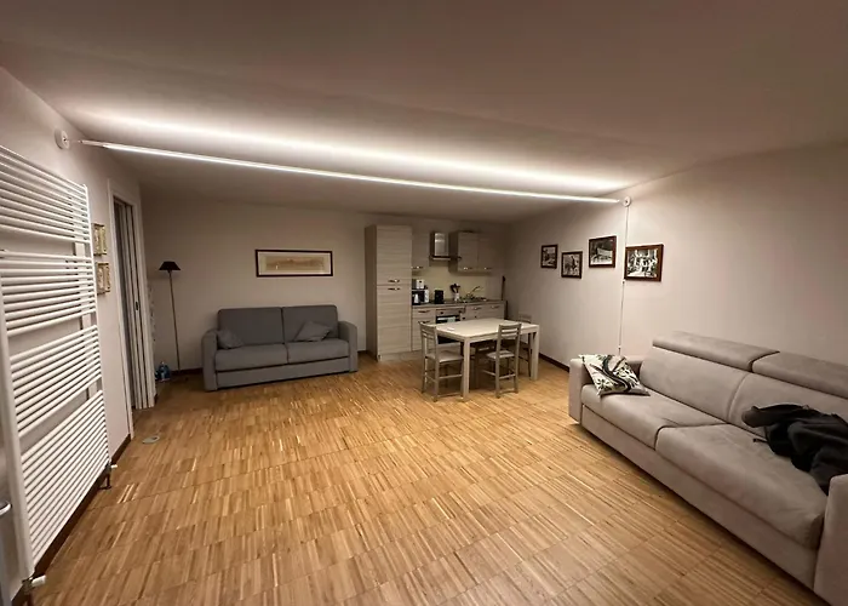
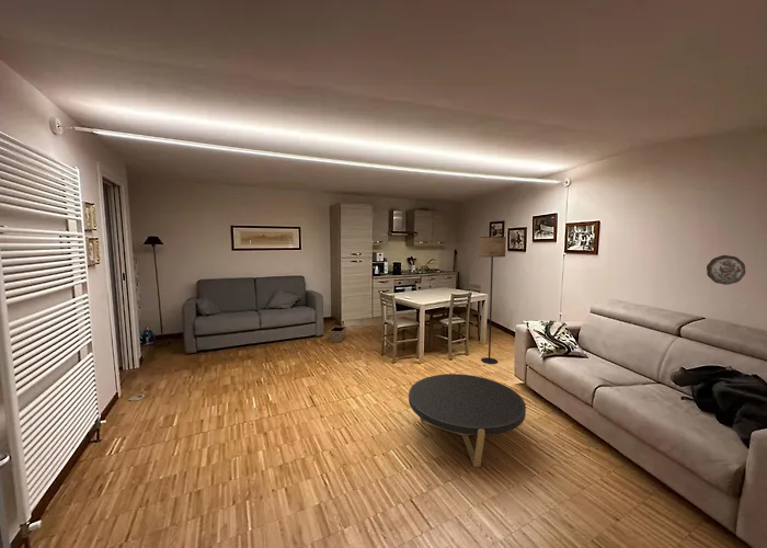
+ decorative plate [706,254,746,286]
+ floor lamp [478,236,507,365]
+ basket [328,320,348,343]
+ coffee table [408,373,527,468]
